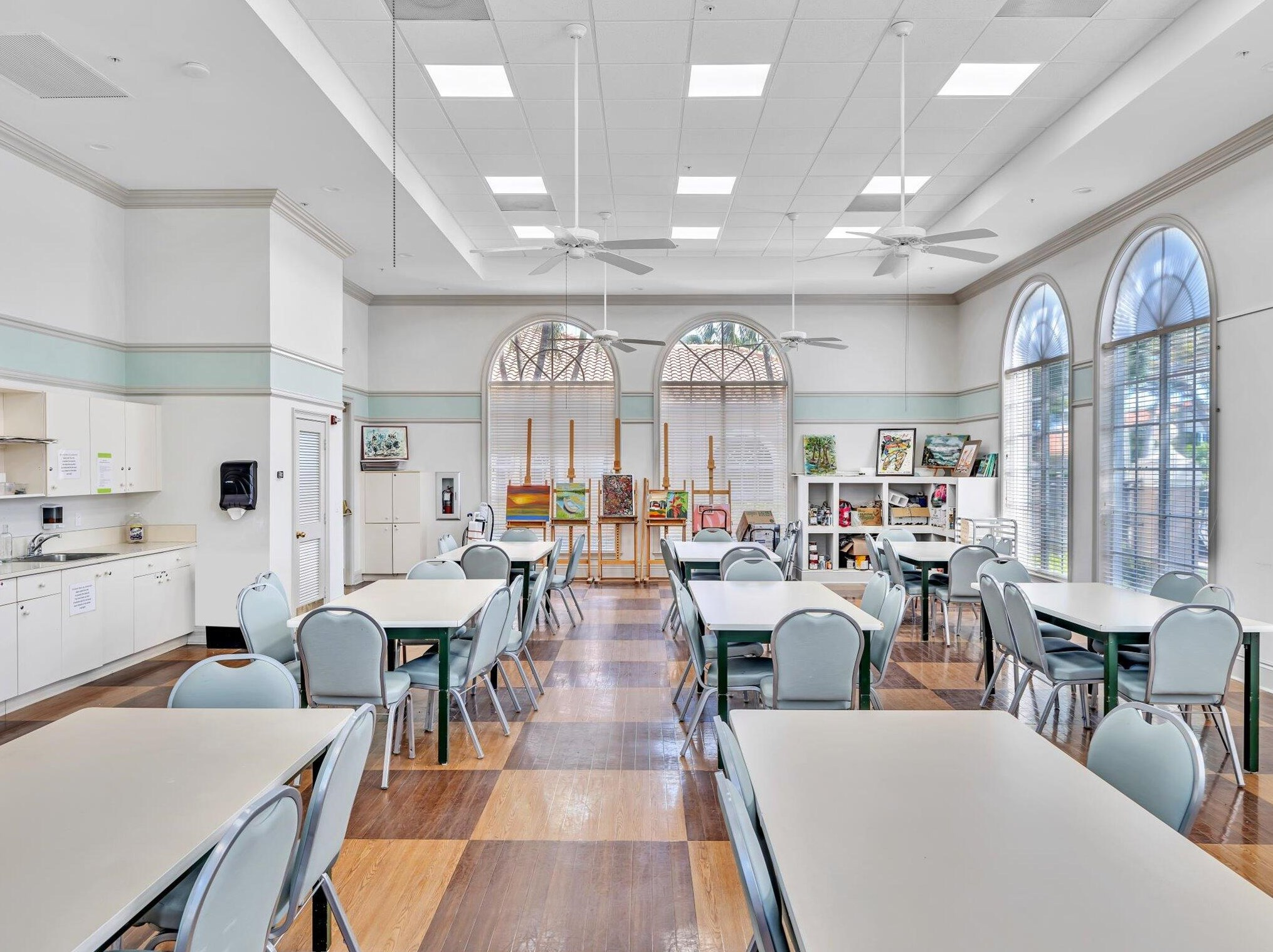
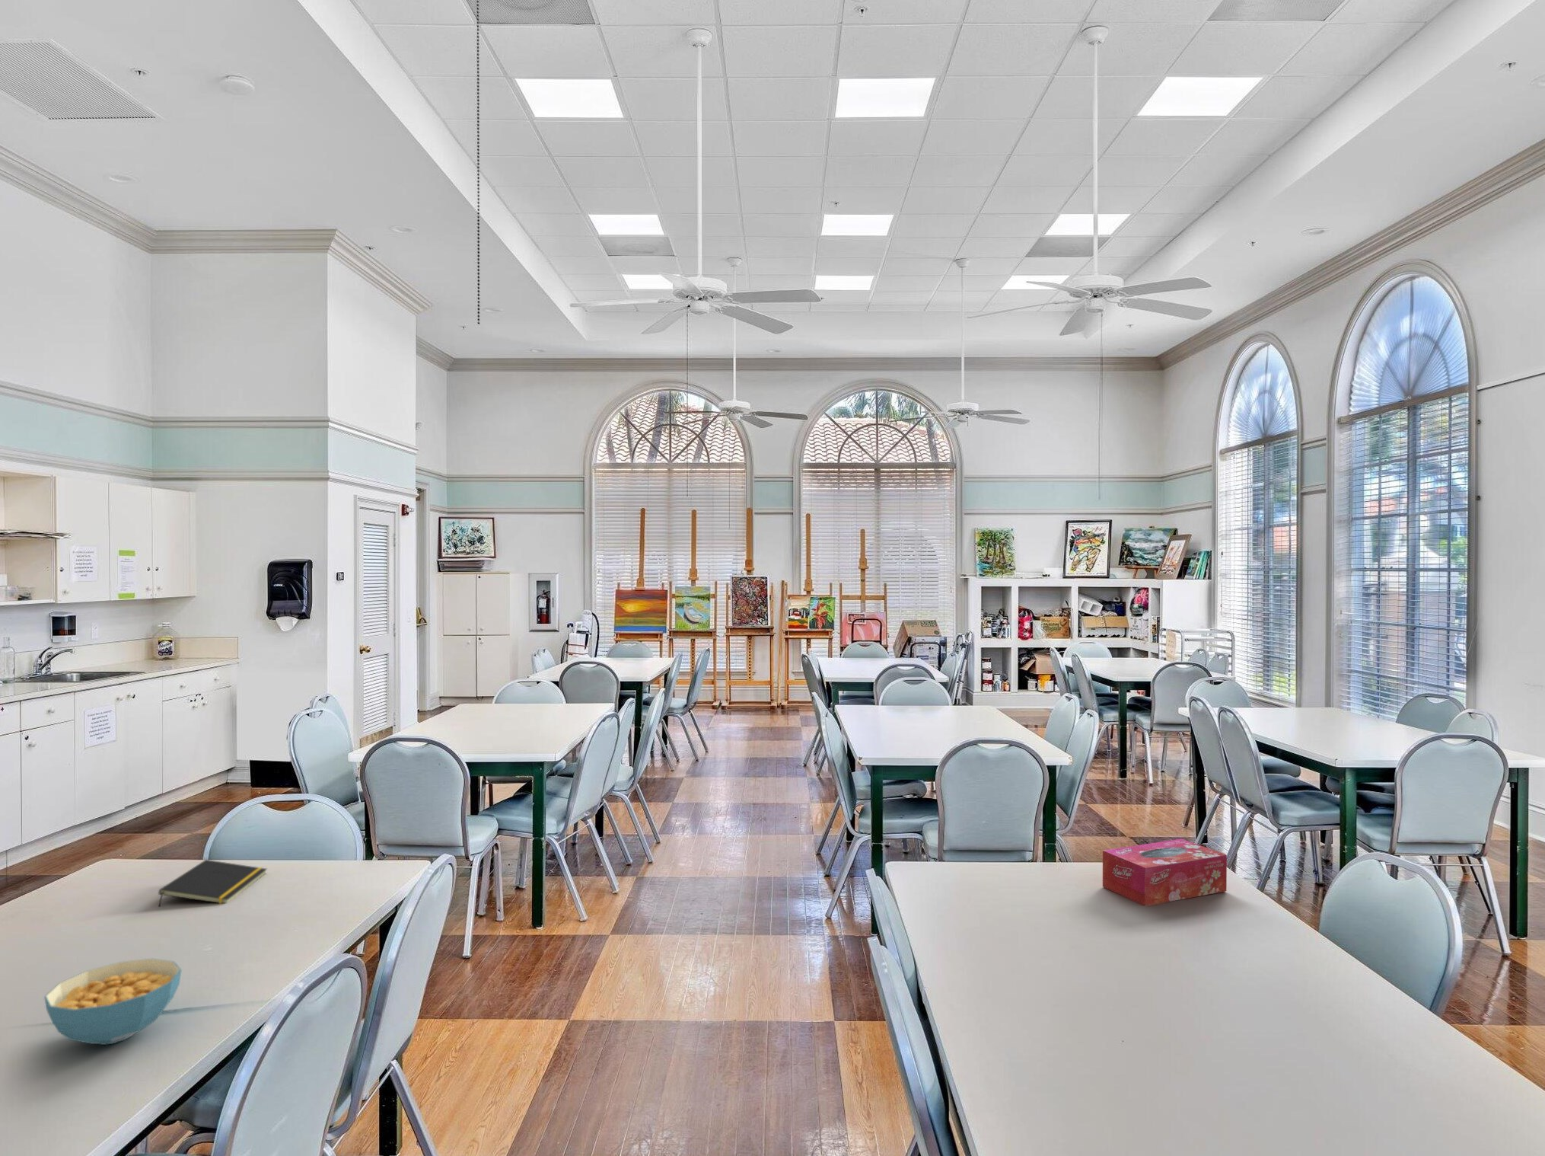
+ tissue box [1102,838,1228,907]
+ notepad [158,858,268,907]
+ cereal bowl [44,958,183,1046]
